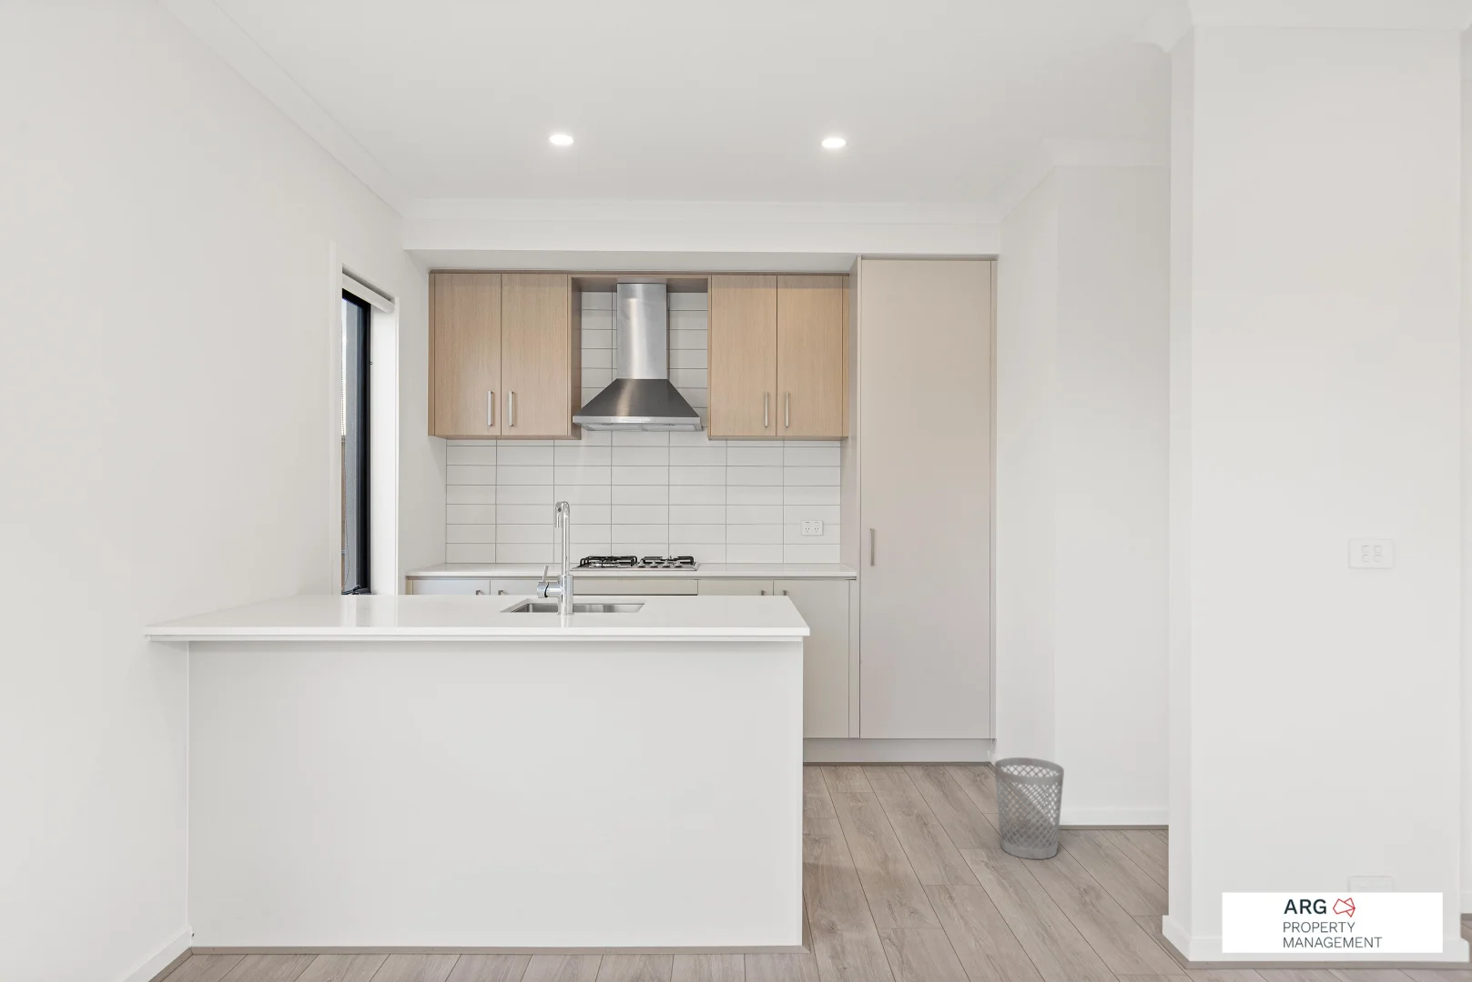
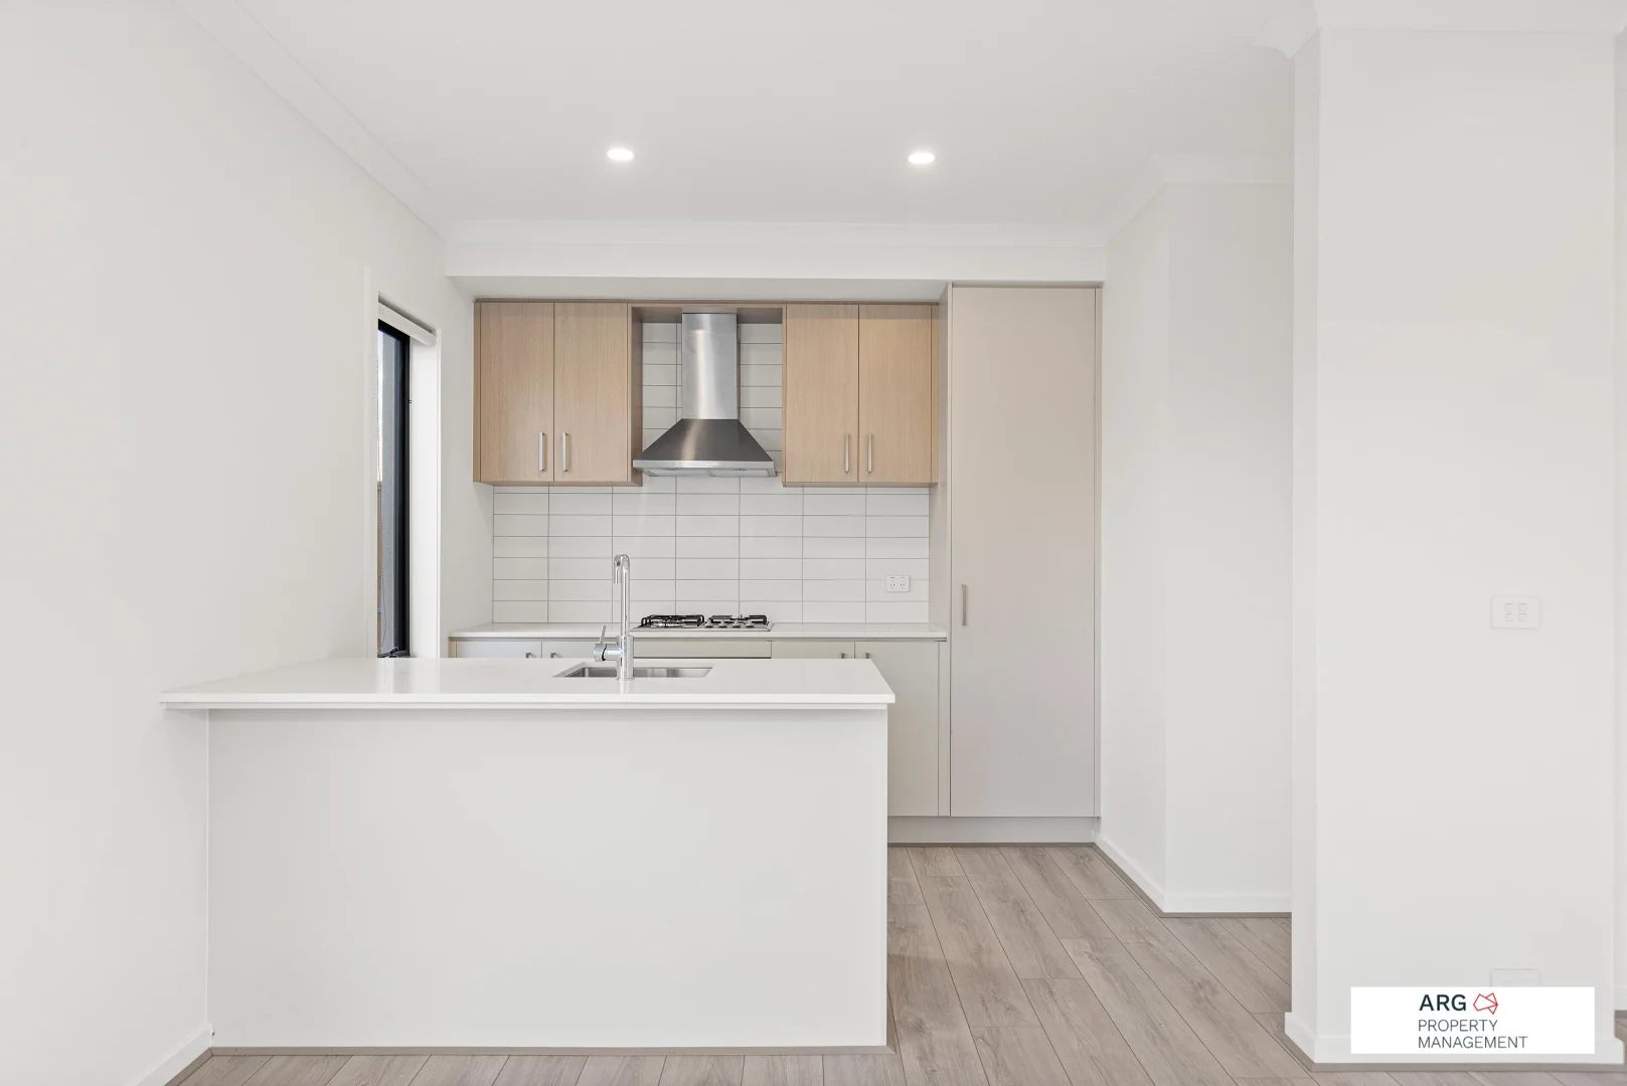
- wastebasket [993,756,1065,860]
